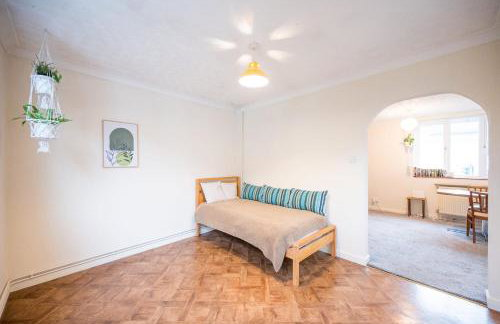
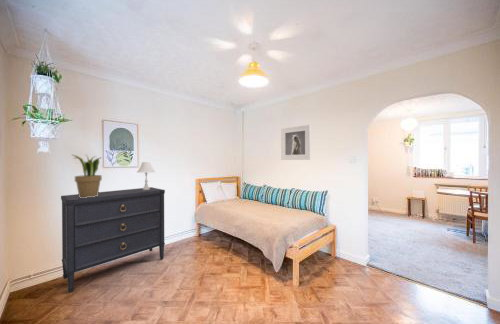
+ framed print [280,124,311,161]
+ dresser [60,186,166,294]
+ potted plant [72,153,103,198]
+ table lamp [136,161,156,190]
